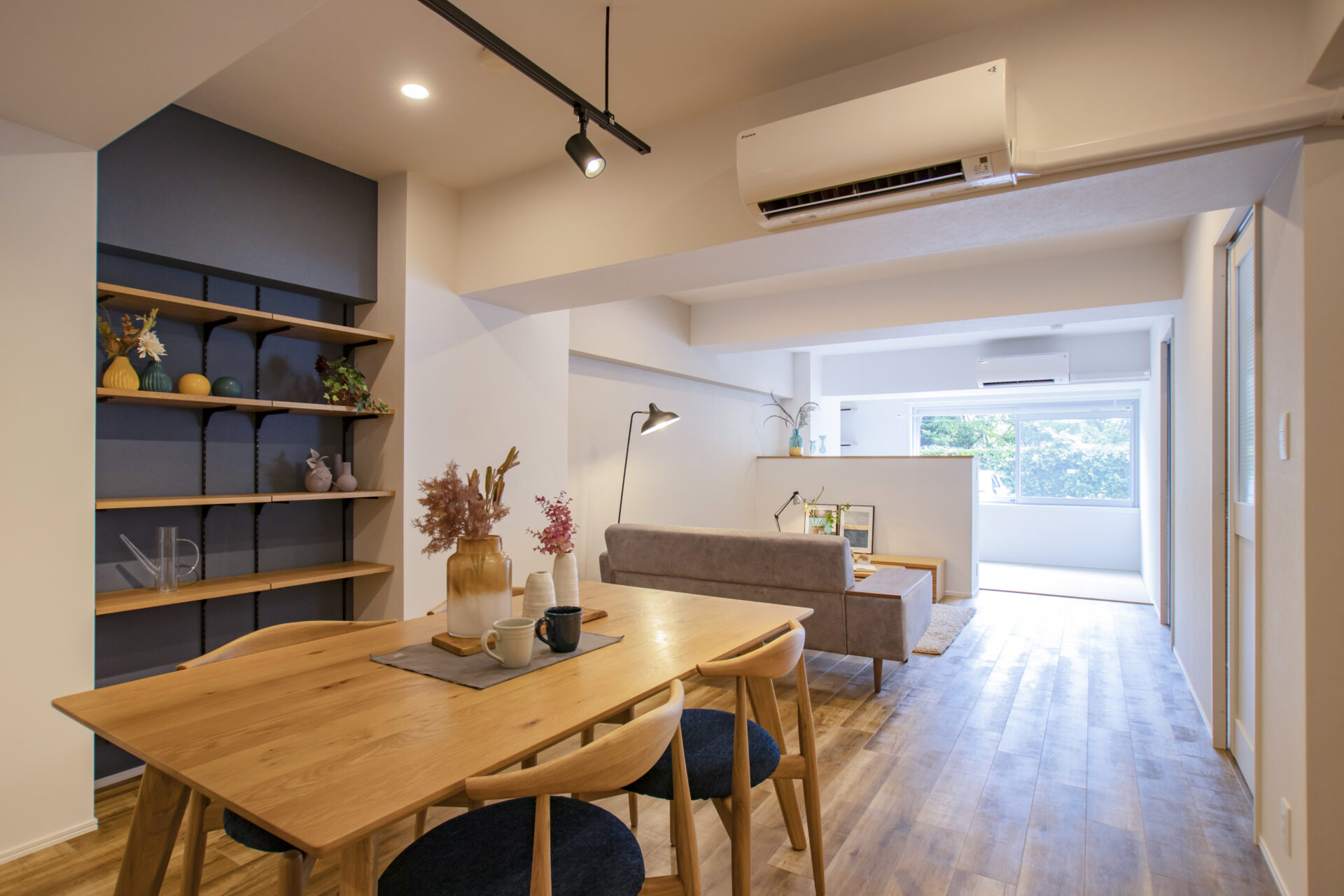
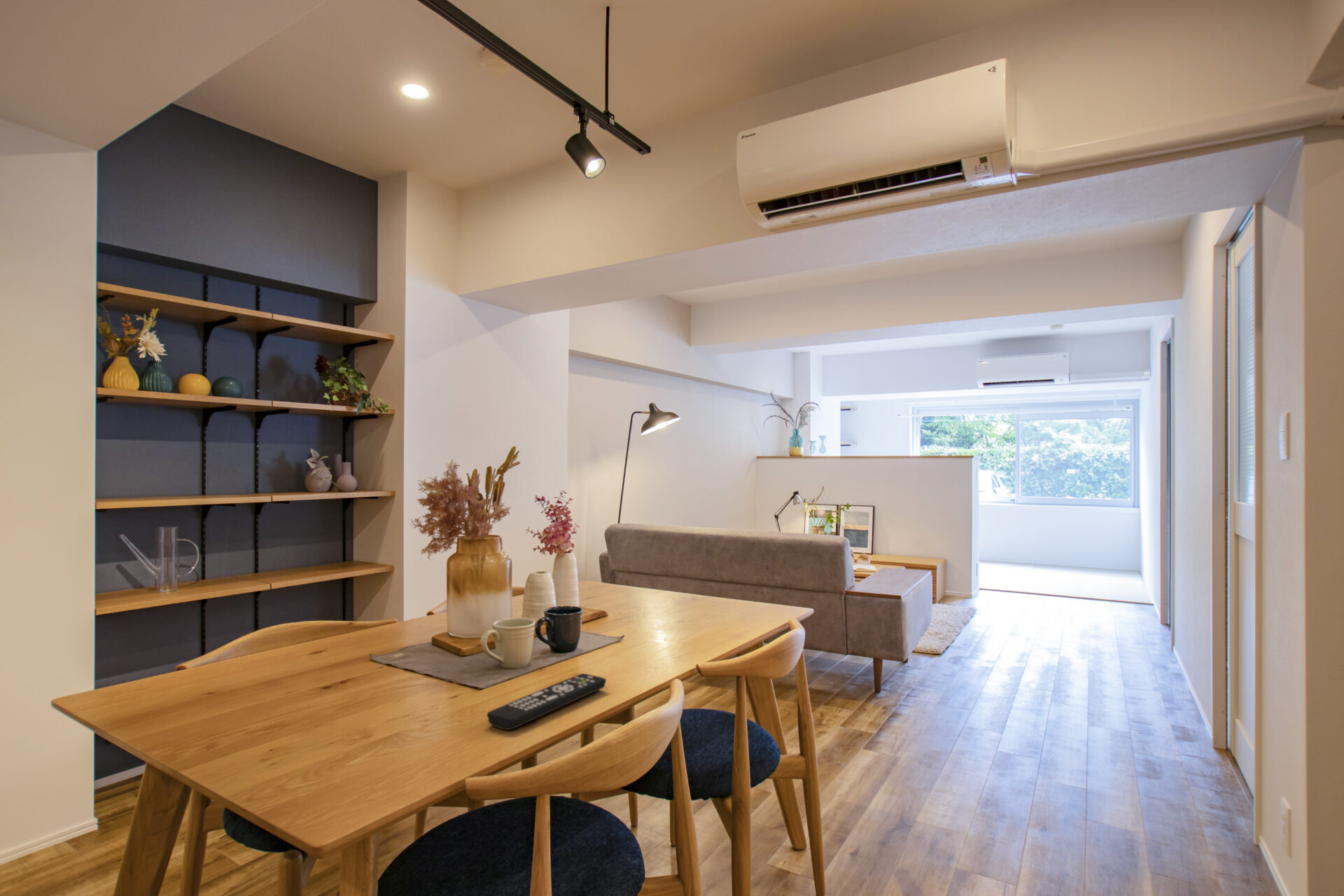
+ remote control [486,673,607,731]
